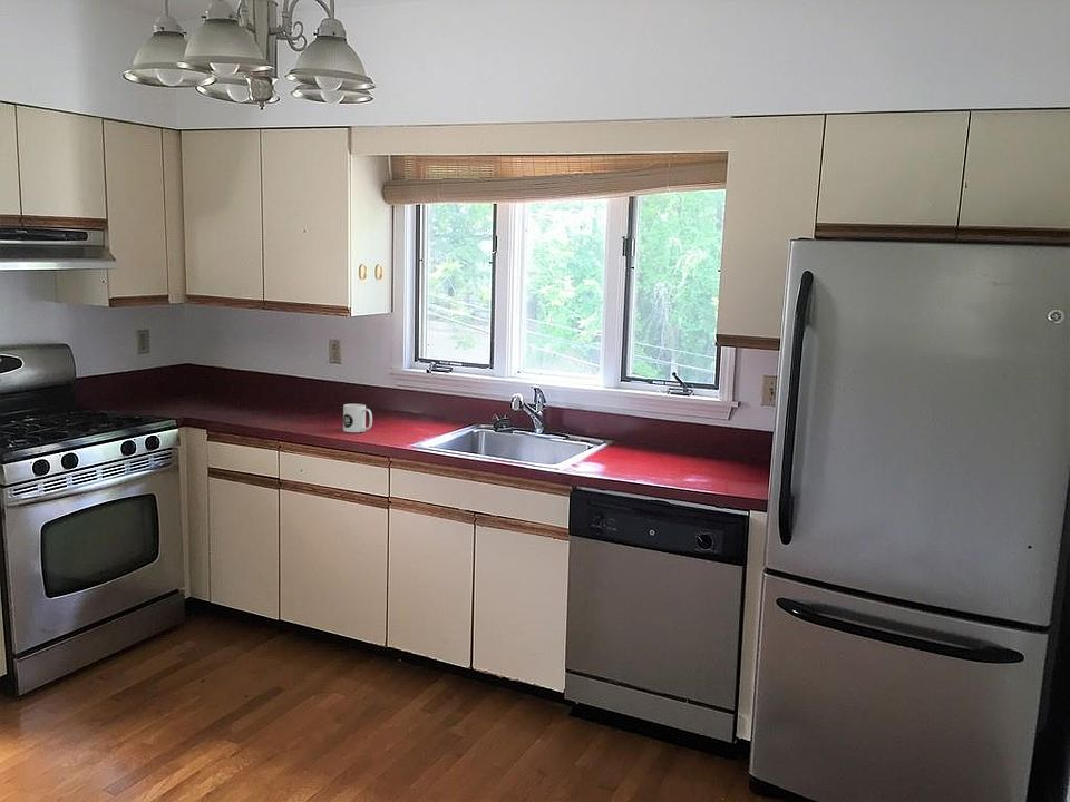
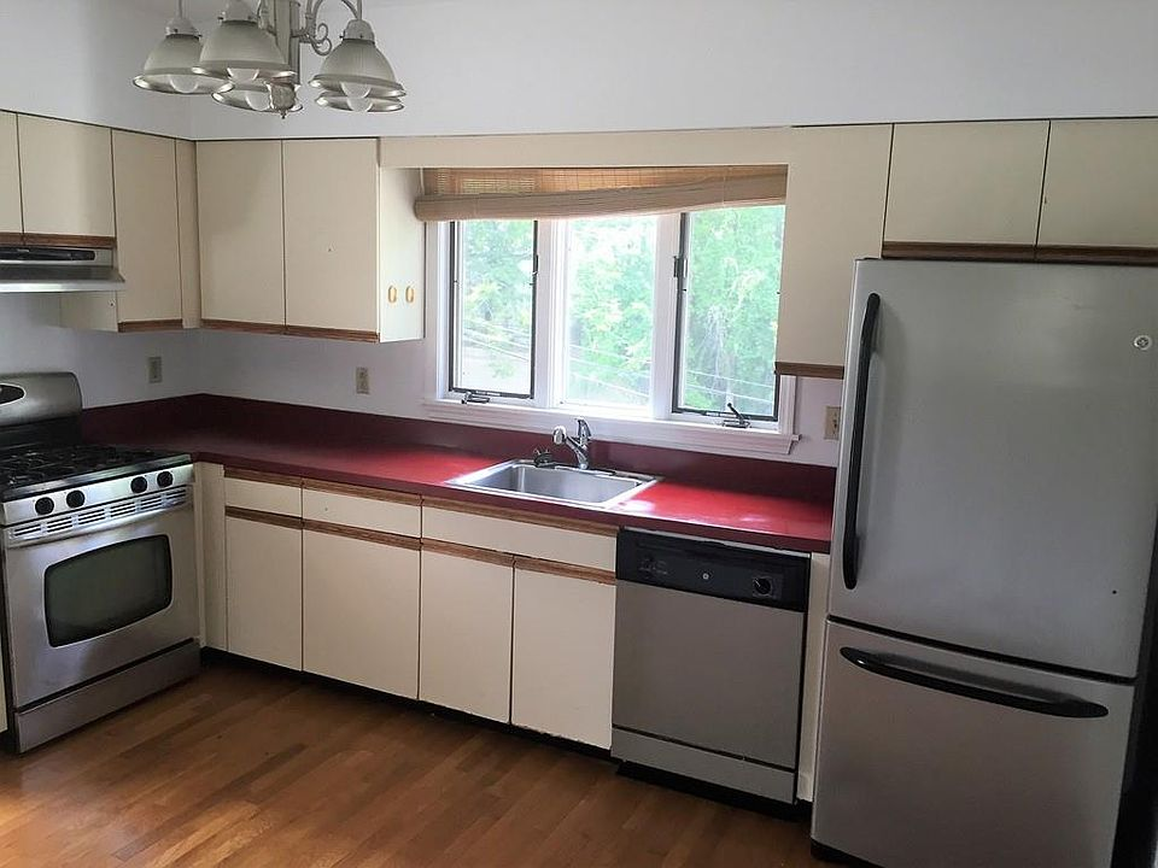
- mug [342,403,373,433]
